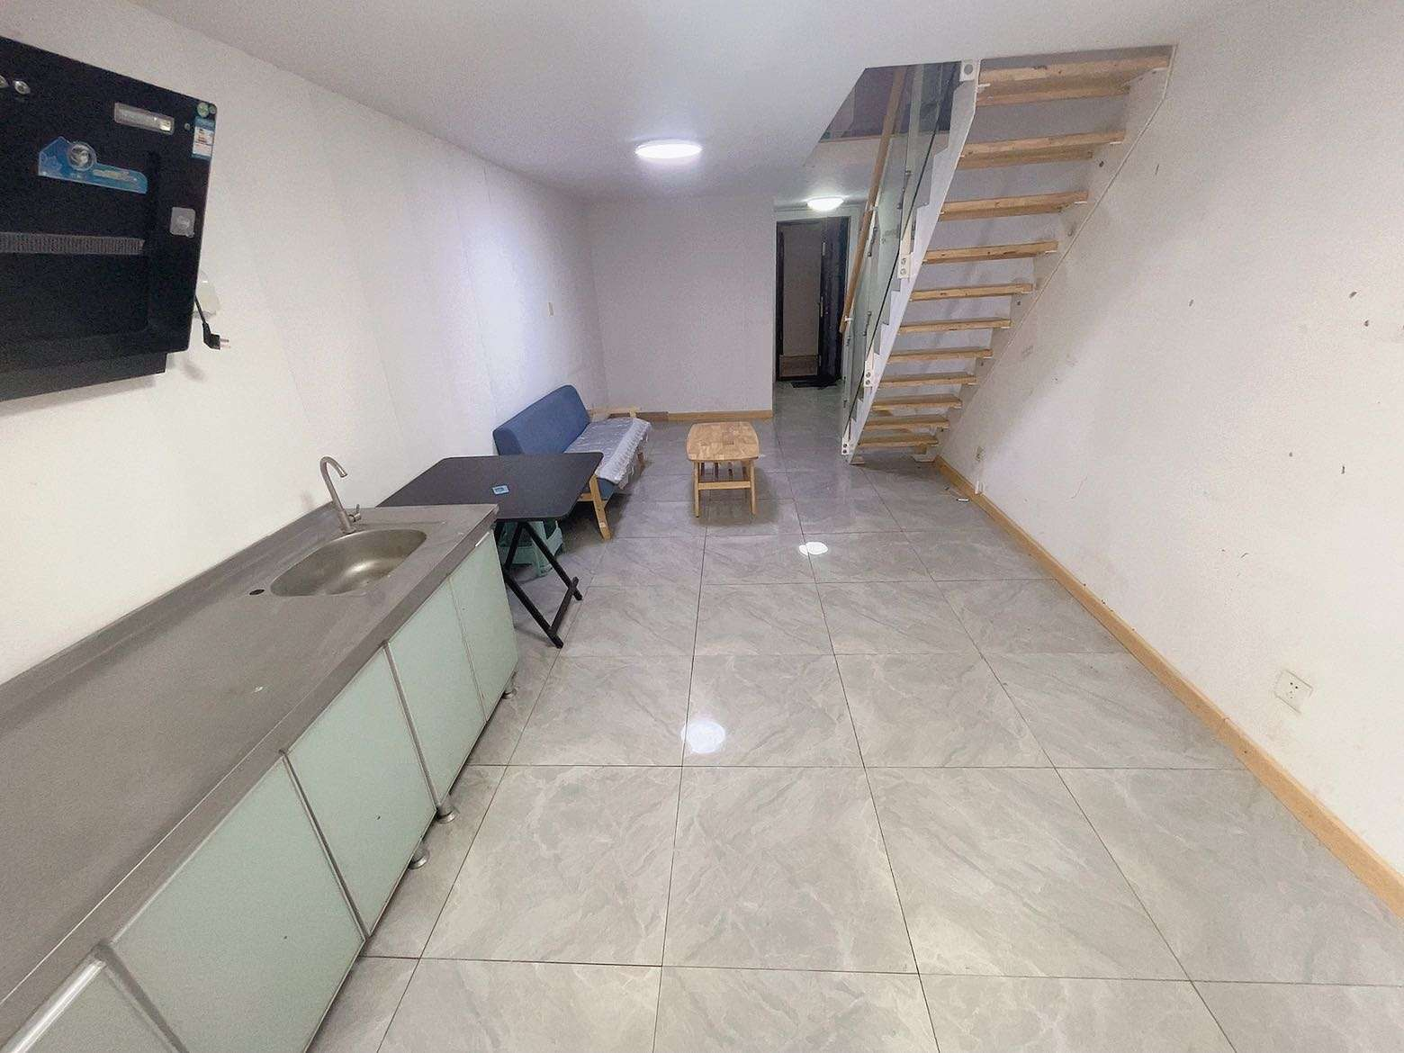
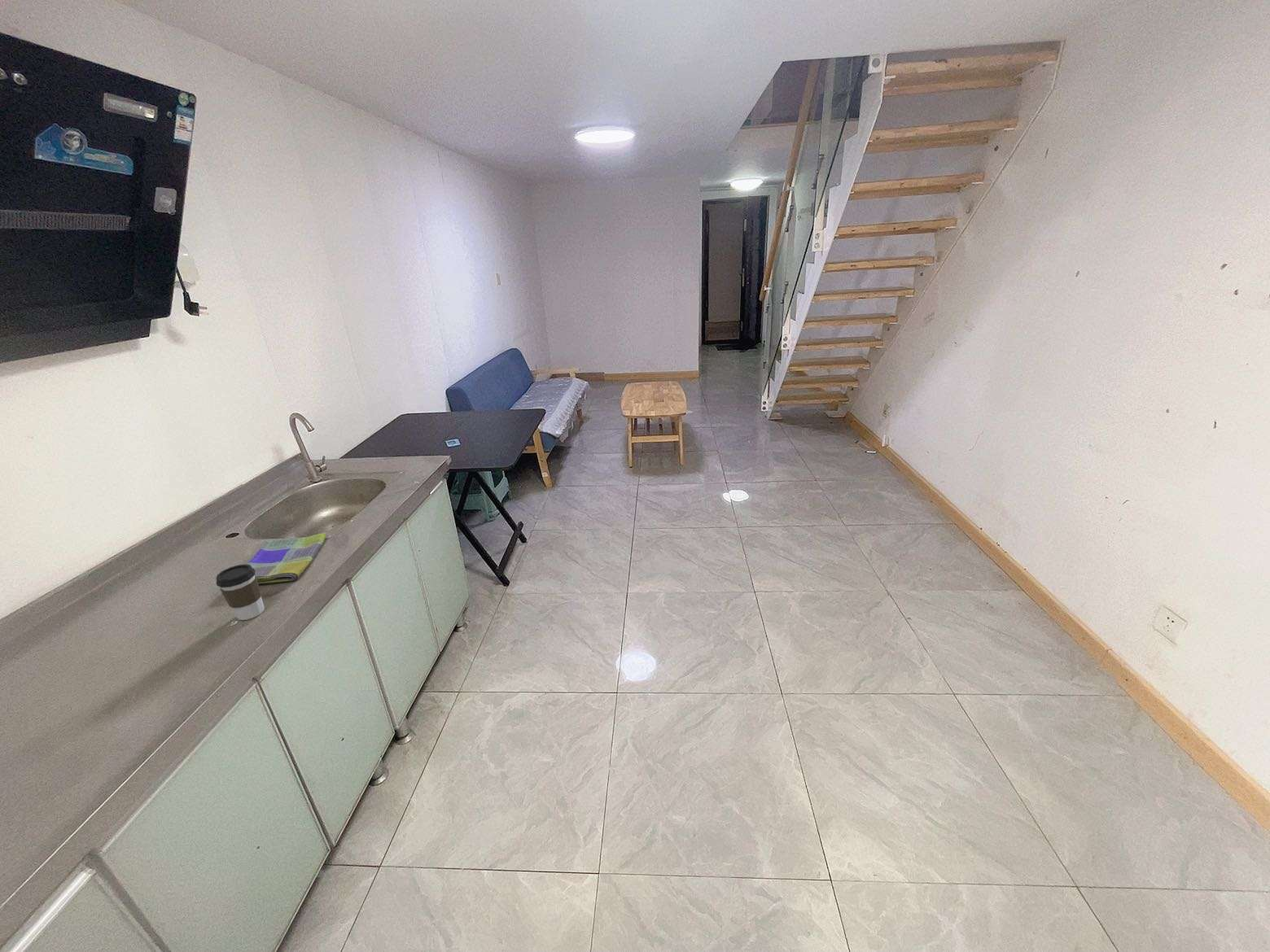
+ dish towel [247,532,327,584]
+ coffee cup [216,564,265,621]
